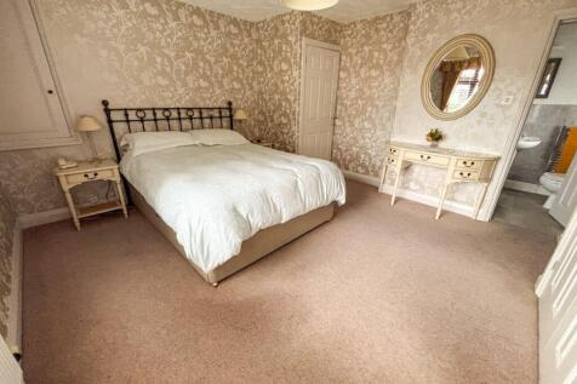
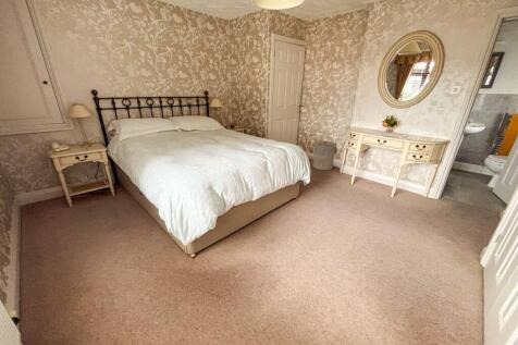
+ laundry hamper [311,139,338,171]
